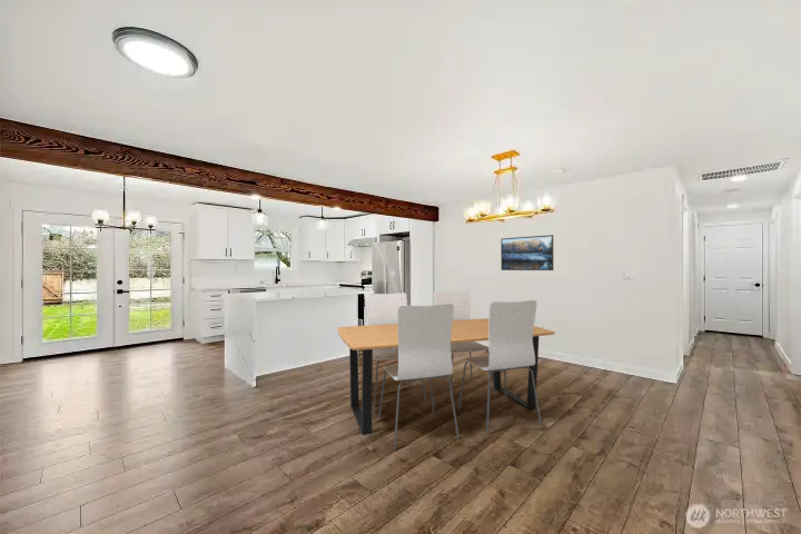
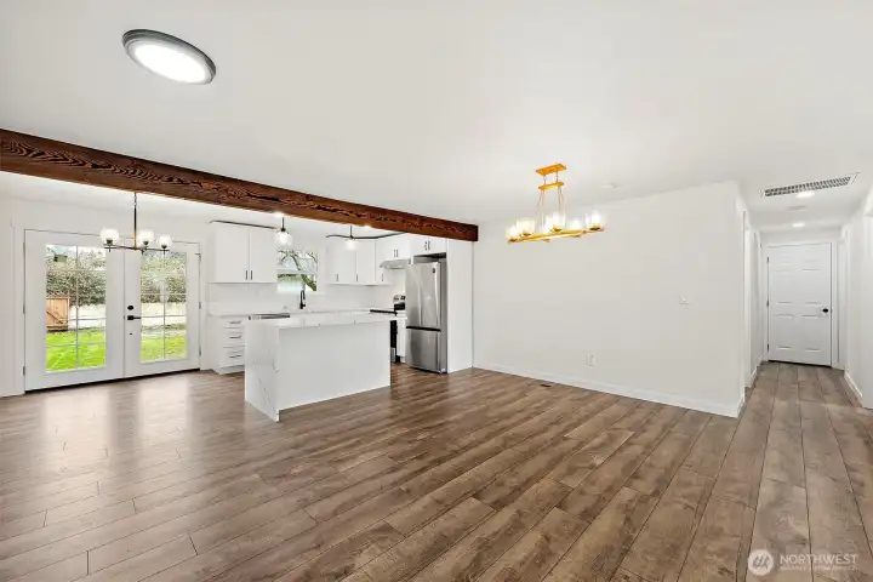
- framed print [500,234,555,271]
- dining table [337,290,556,451]
